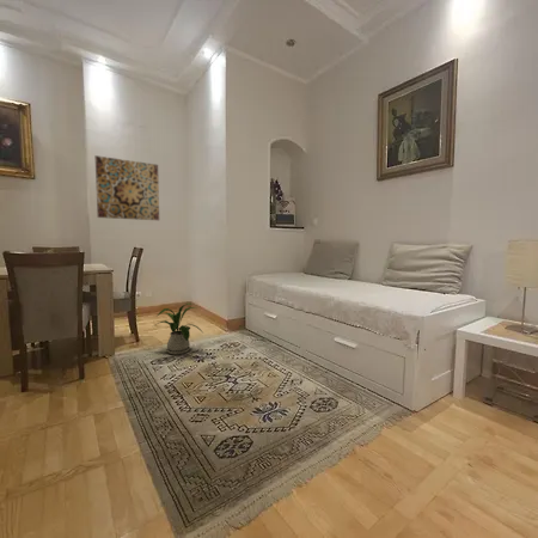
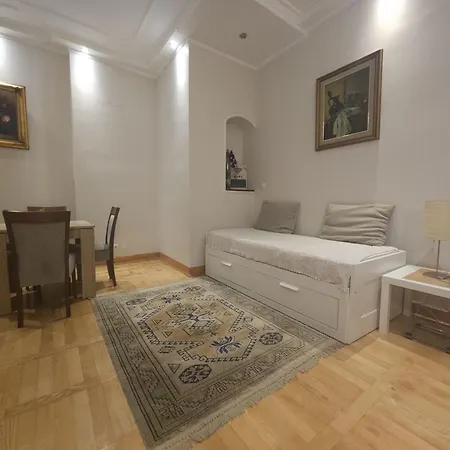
- wall art [94,154,160,221]
- house plant [152,302,203,355]
